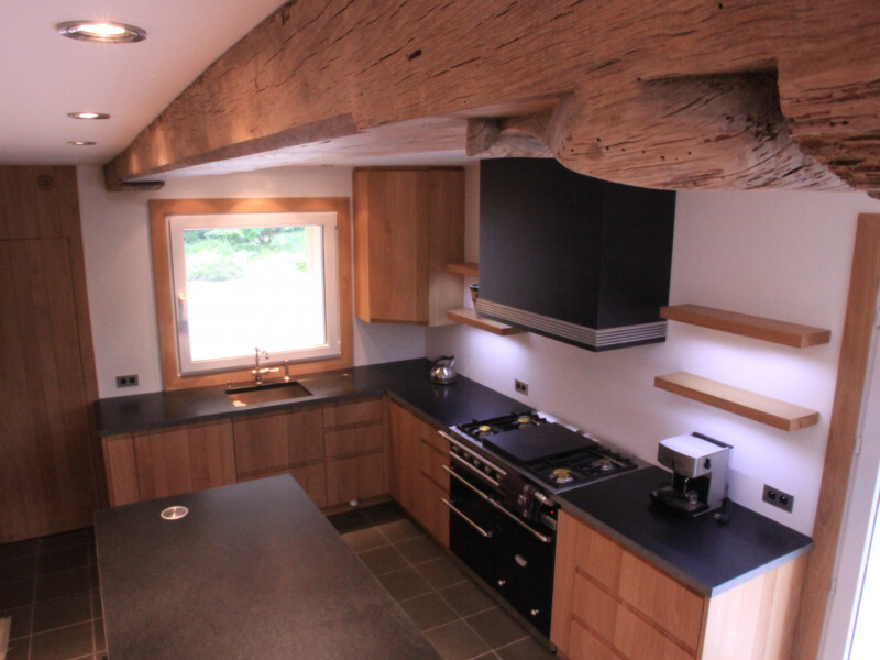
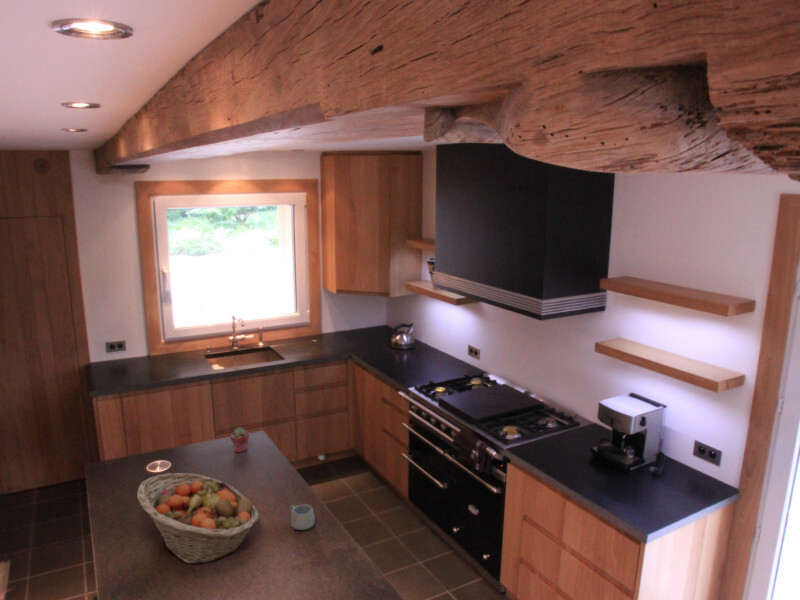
+ fruit basket [136,472,260,565]
+ mug [289,503,316,531]
+ potted succulent [229,427,250,453]
